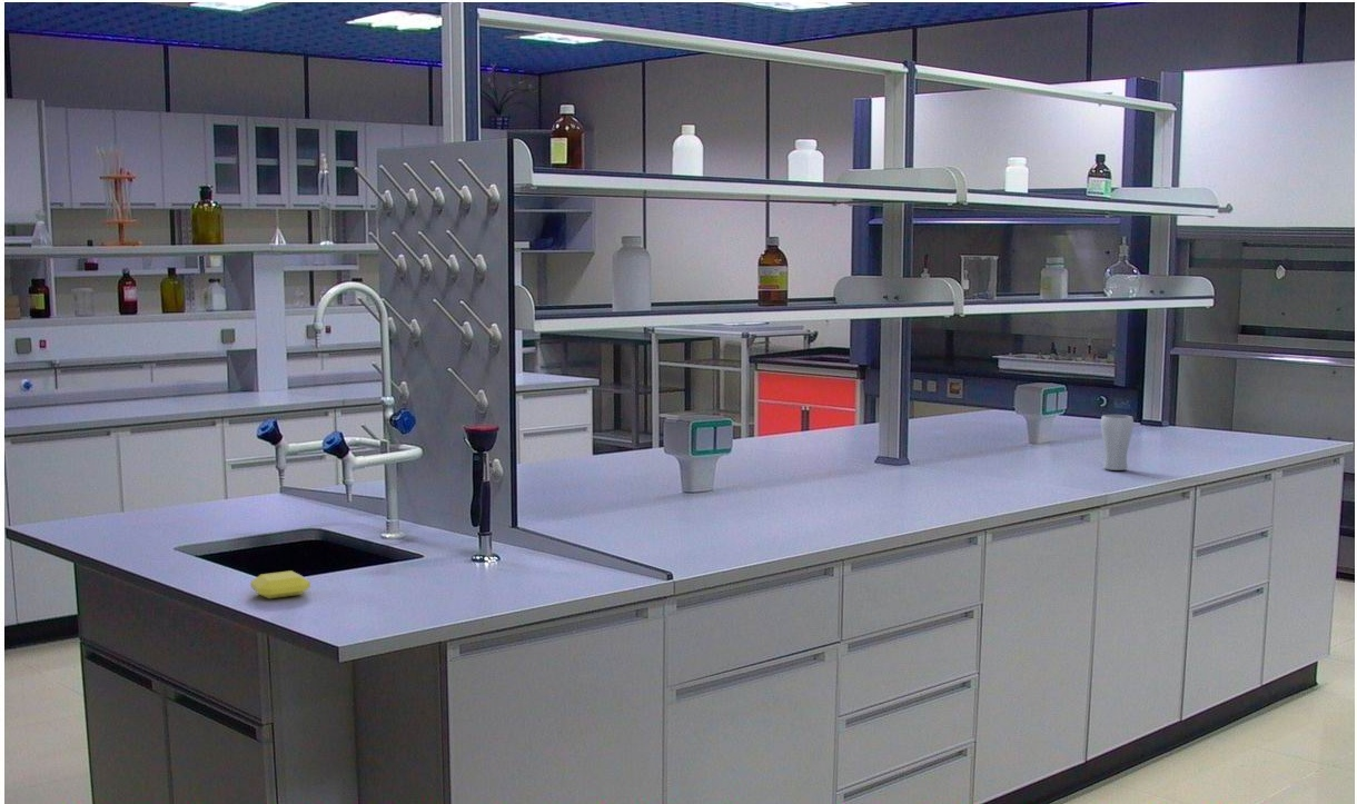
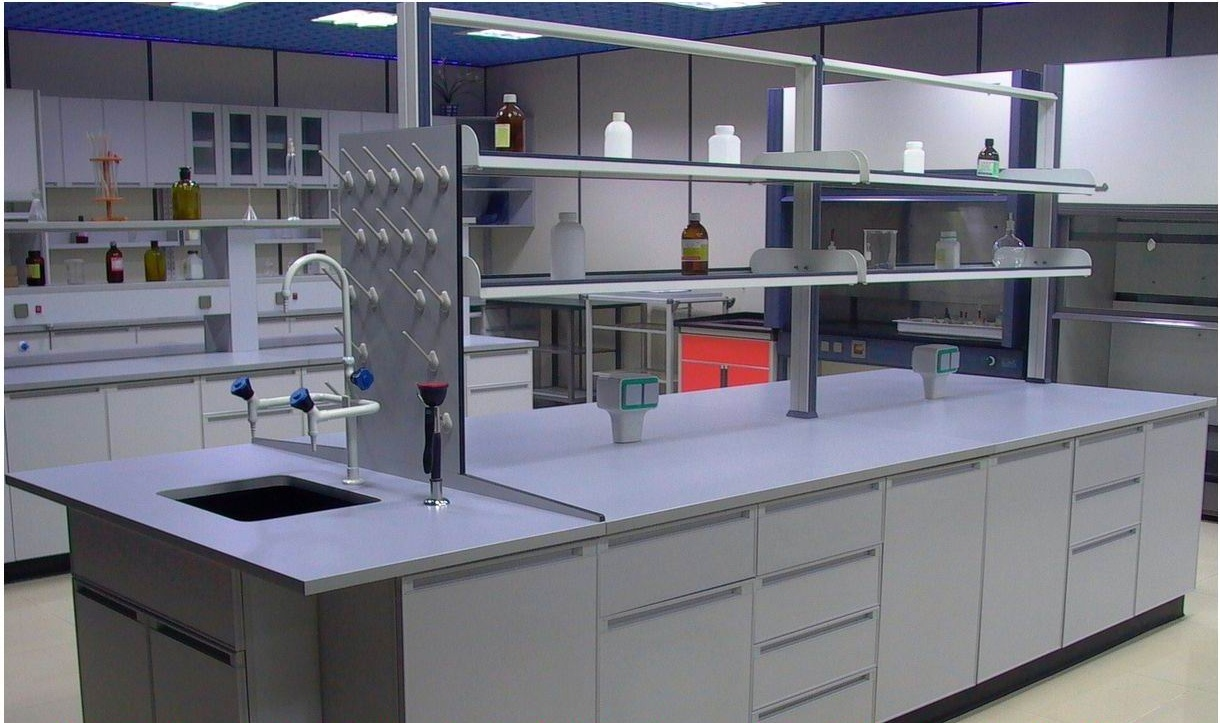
- drinking glass [1100,414,1135,472]
- soap bar [249,569,311,599]
